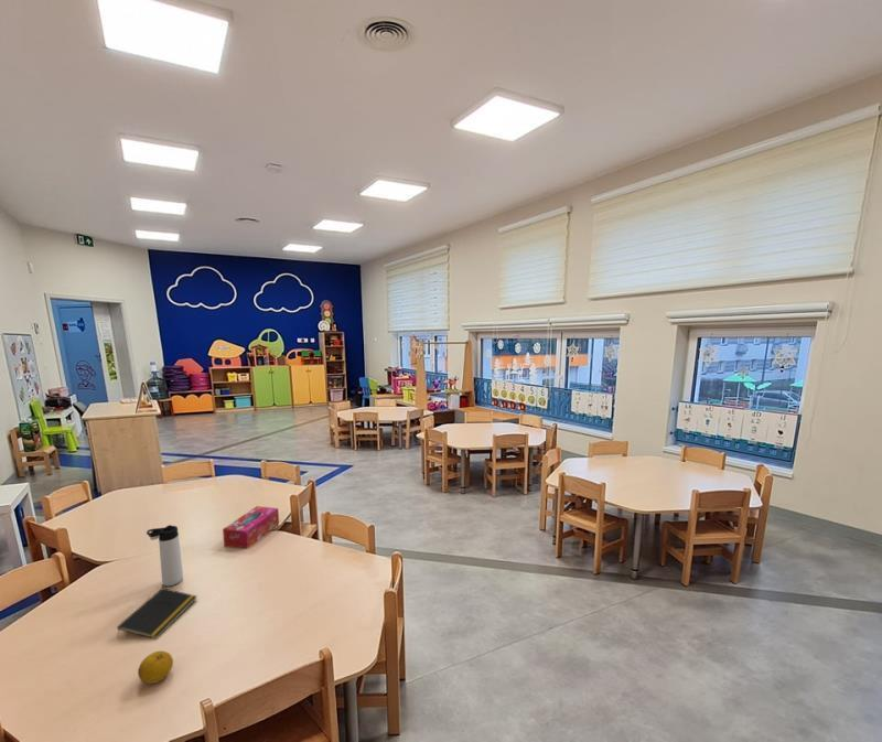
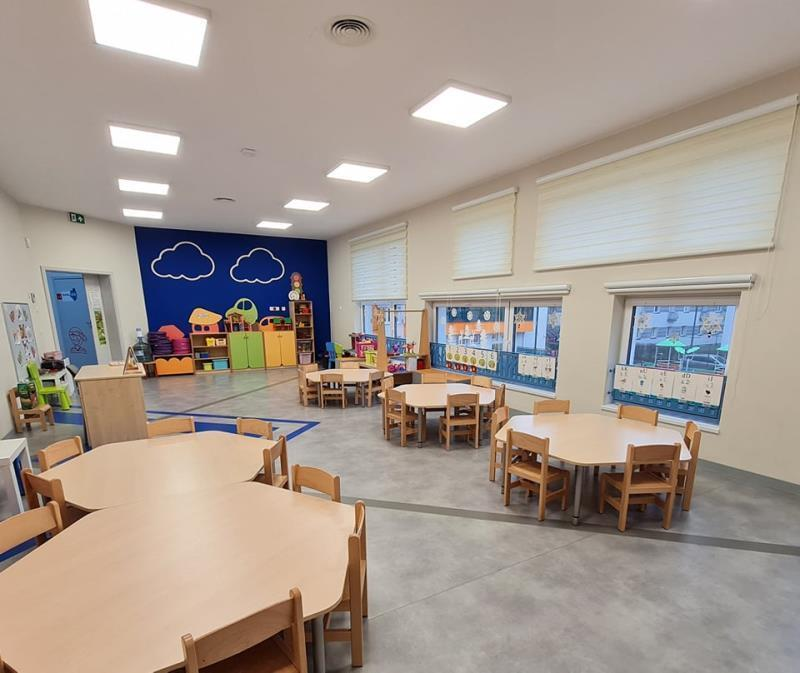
- thermos bottle [146,524,184,588]
- fruit [137,649,174,685]
- notepad [116,587,198,639]
- tissue box [222,505,280,549]
